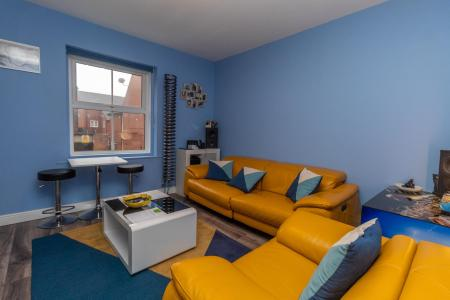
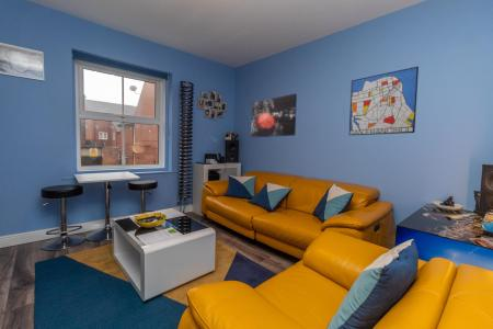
+ wall art [348,66,420,136]
+ wall art [250,92,298,138]
